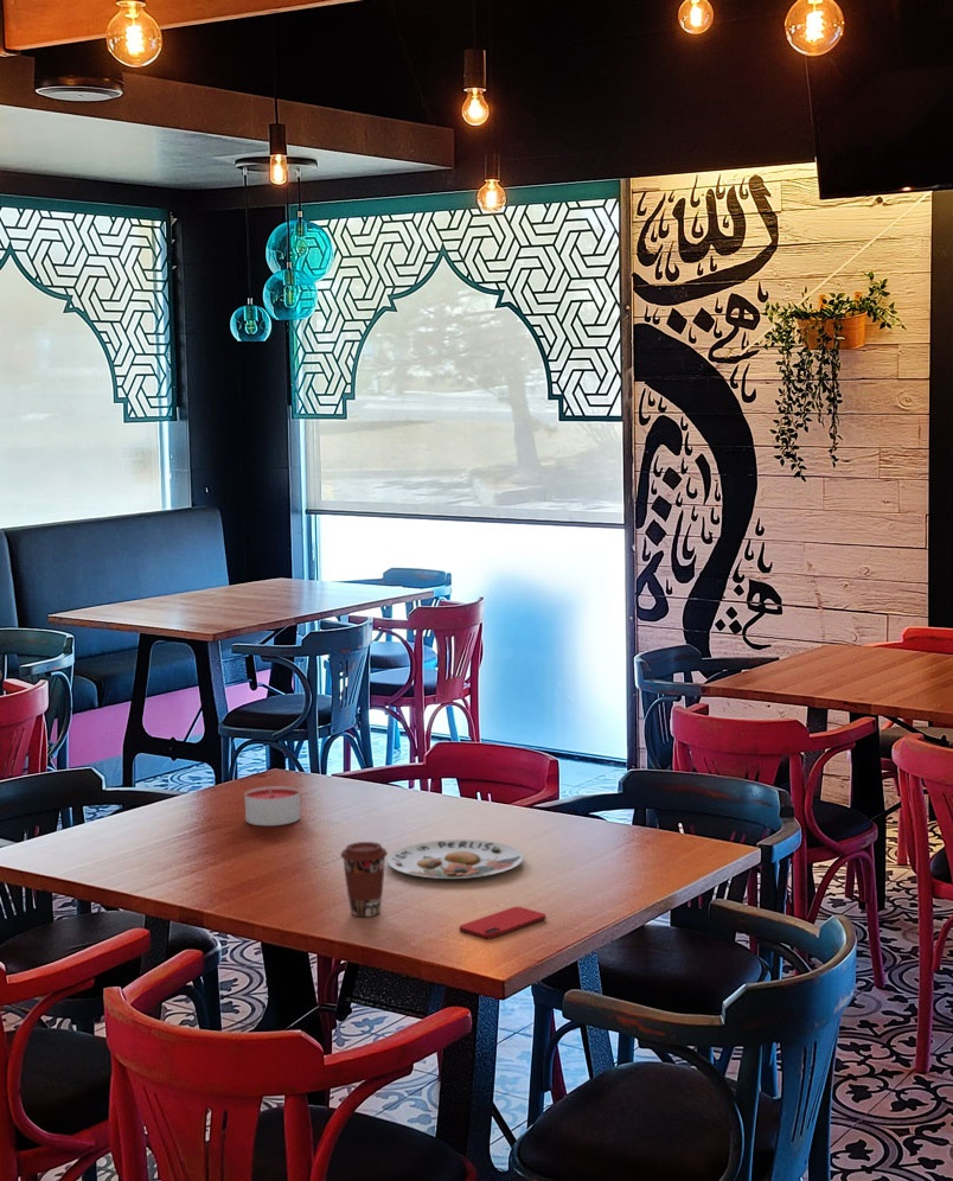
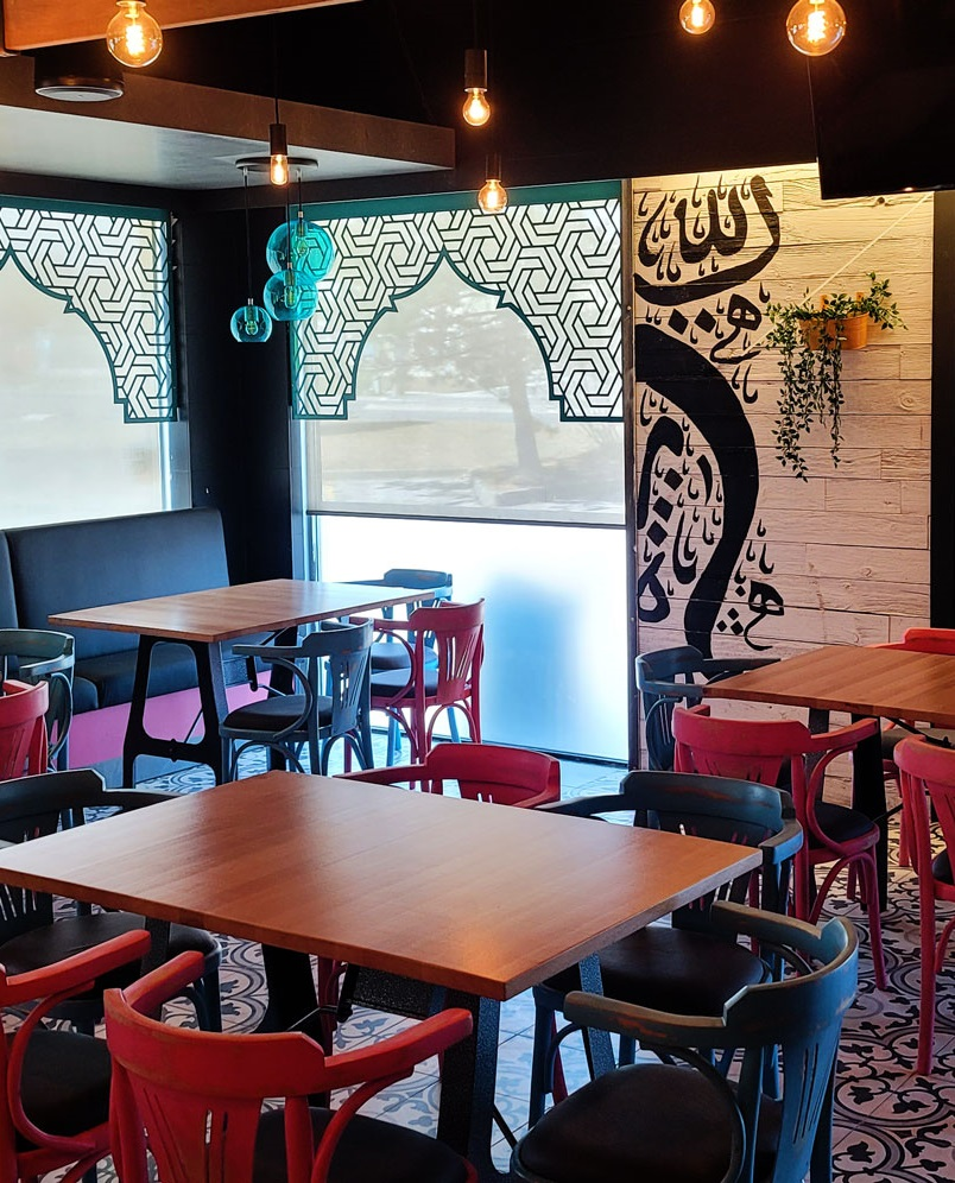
- plate [386,838,525,880]
- candle [244,785,301,826]
- coffee cup [339,841,389,918]
- smartphone [459,906,546,939]
